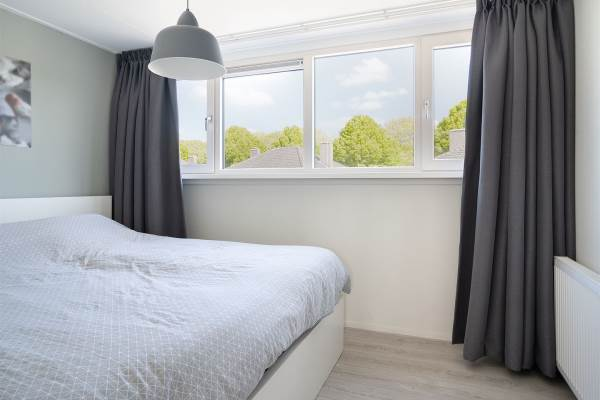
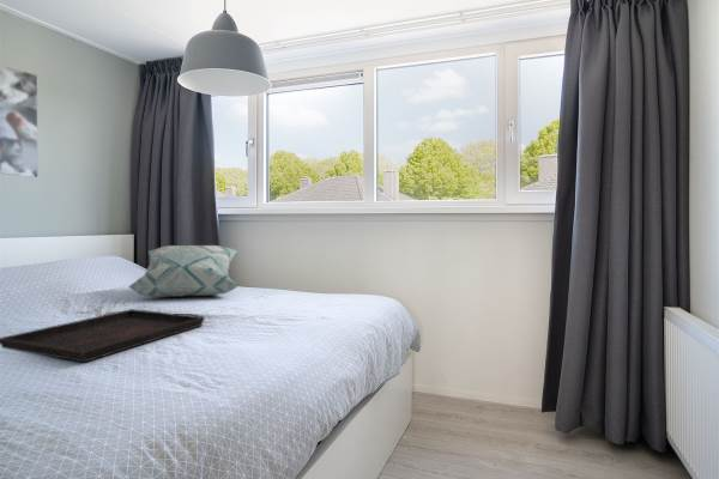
+ serving tray [0,308,206,364]
+ decorative pillow [127,244,238,298]
